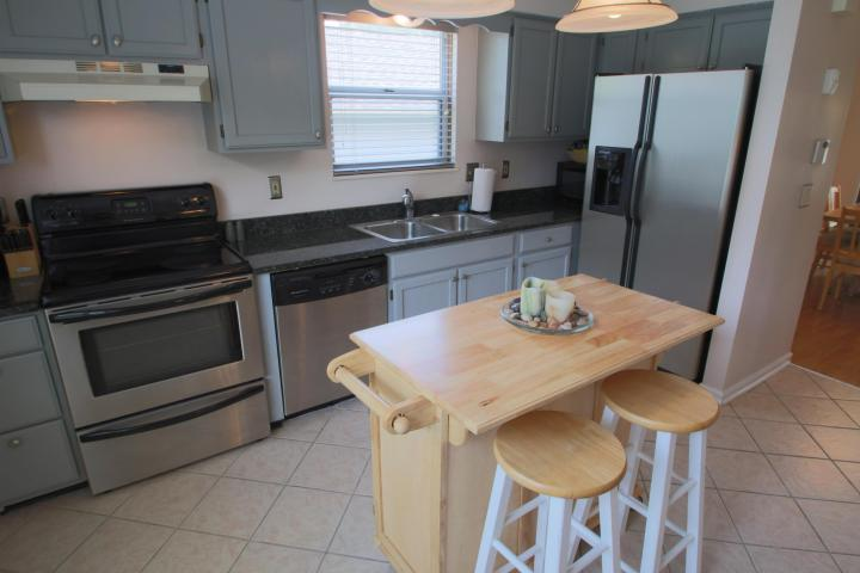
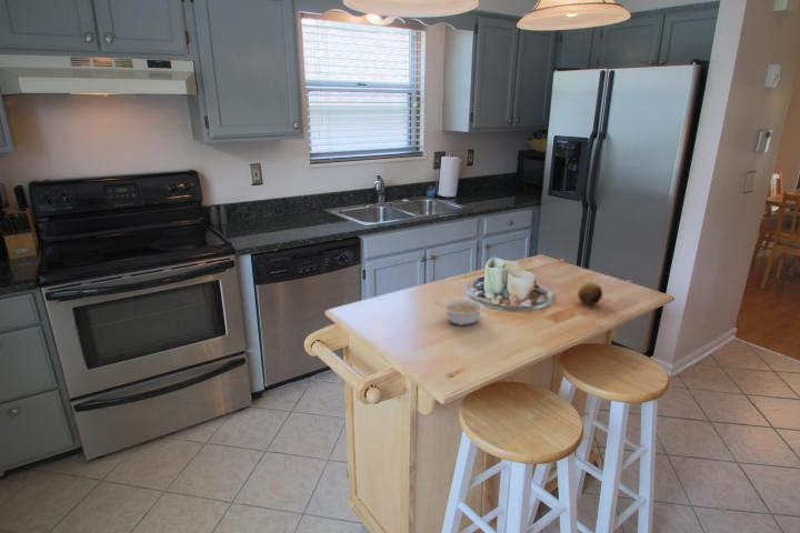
+ fruit [577,281,603,306]
+ legume [433,299,486,326]
